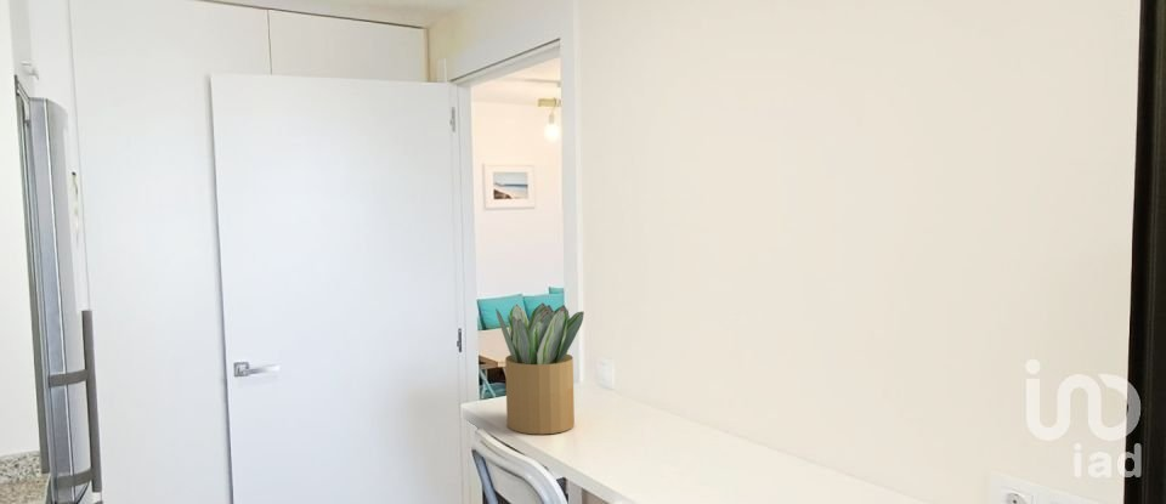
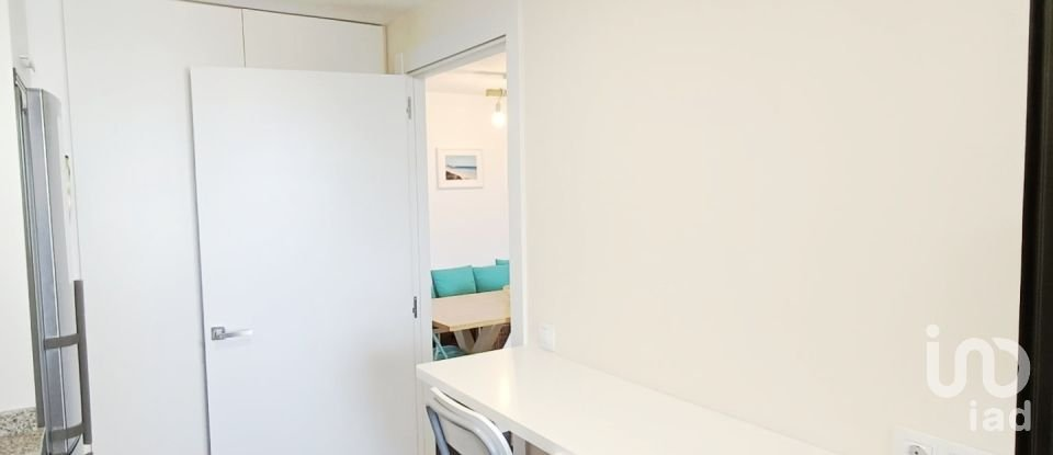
- potted plant [494,302,585,435]
